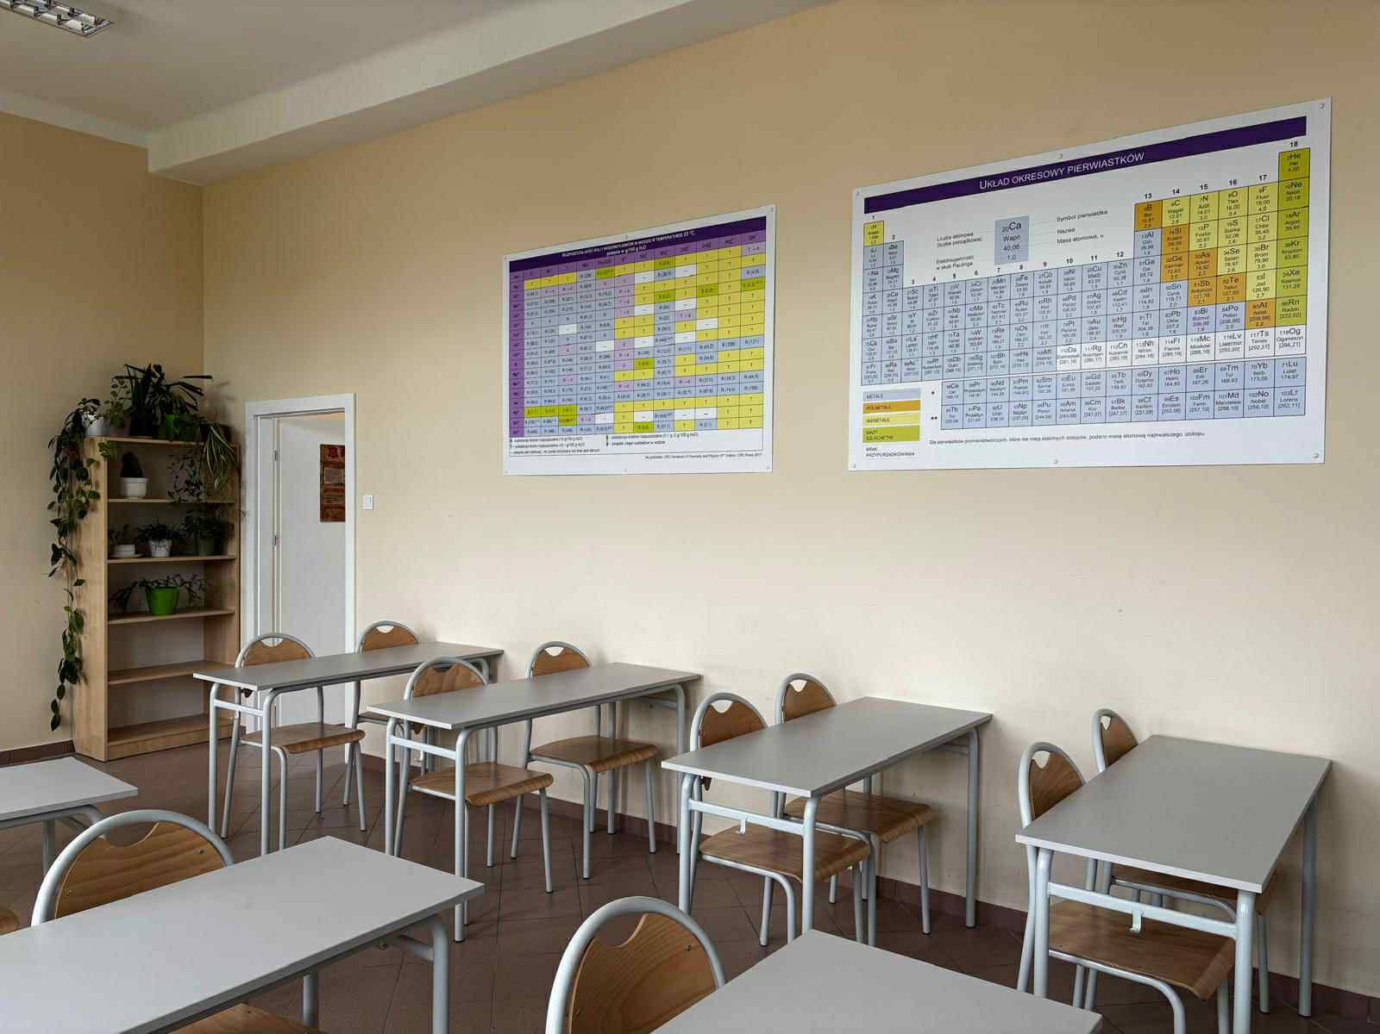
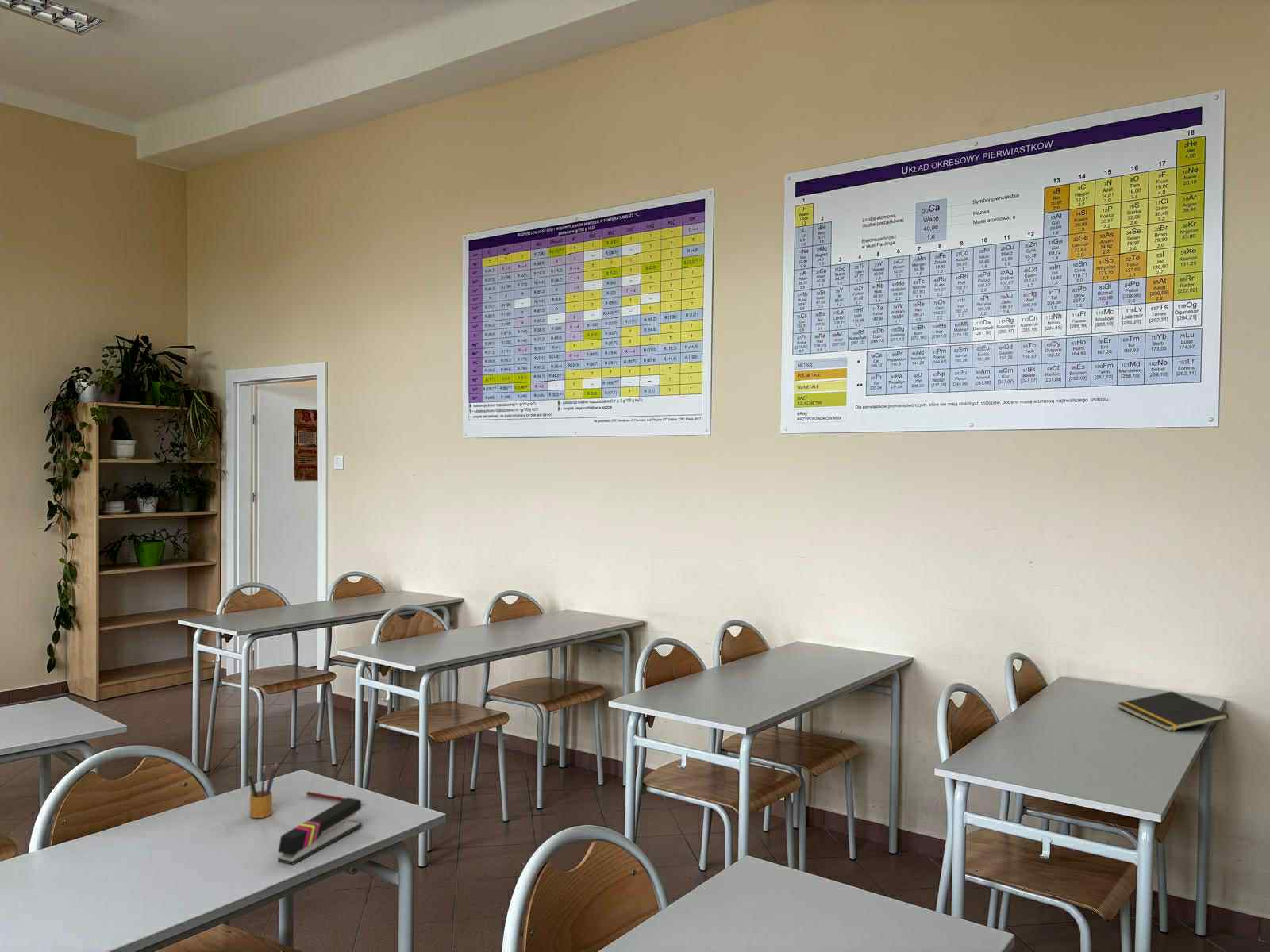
+ pen [304,791,367,805]
+ notepad [1117,691,1230,732]
+ stapler [277,797,363,866]
+ pencil box [247,759,279,819]
